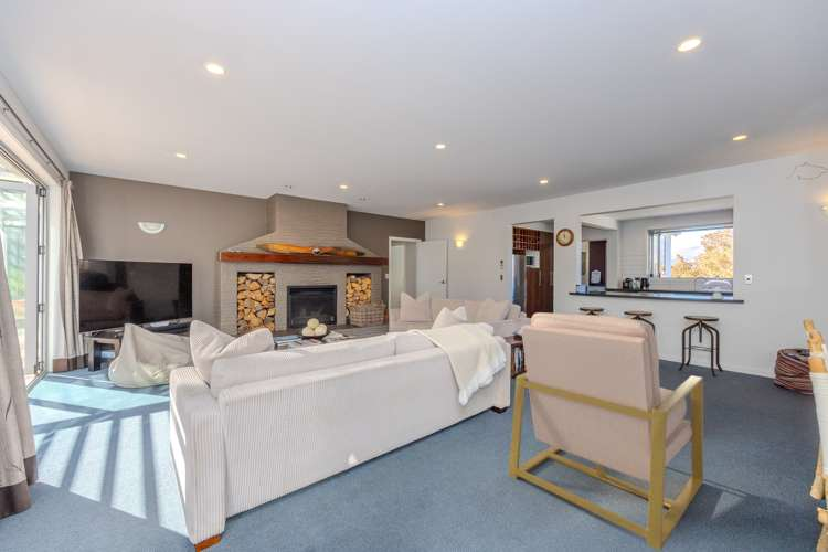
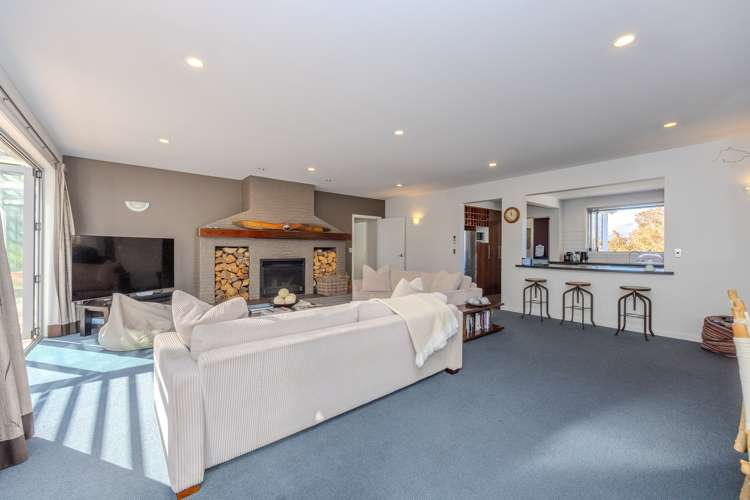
- chair [508,311,704,552]
